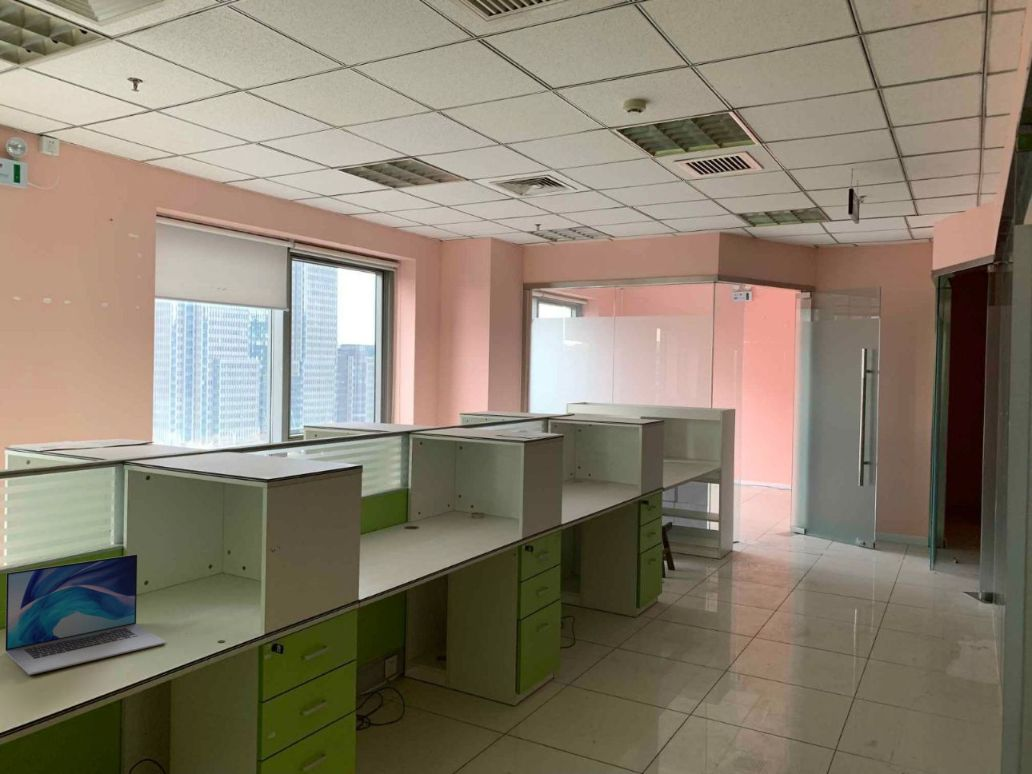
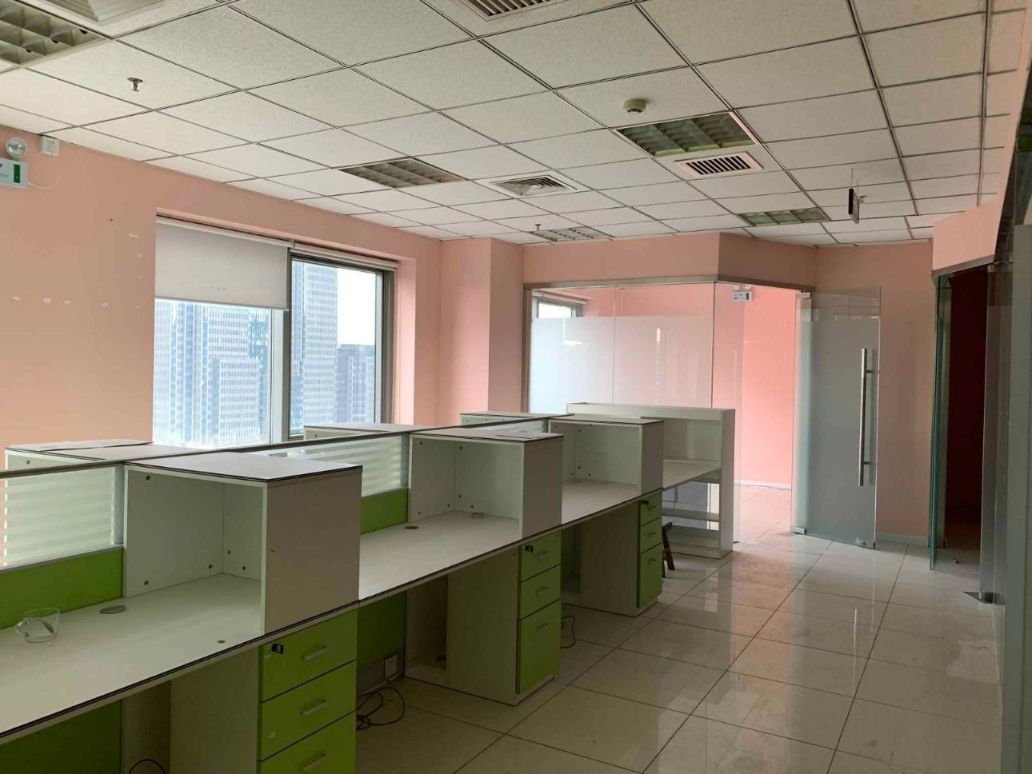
- laptop [4,553,167,676]
